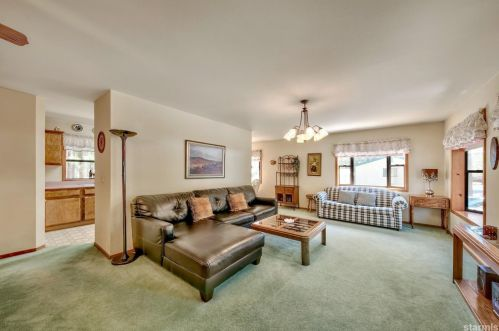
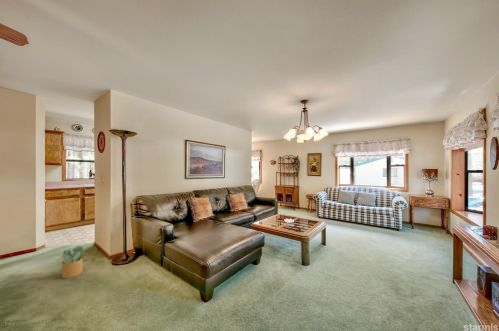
+ potted plant [57,245,84,279]
